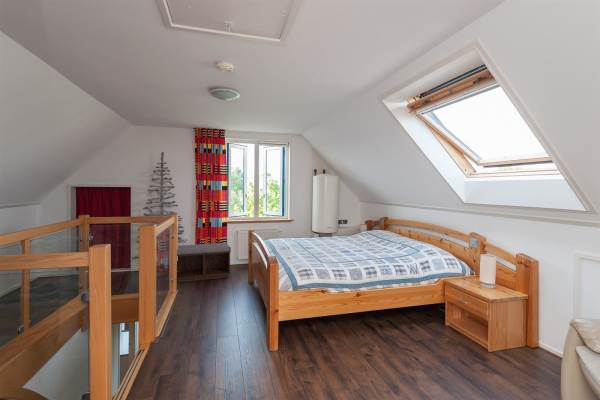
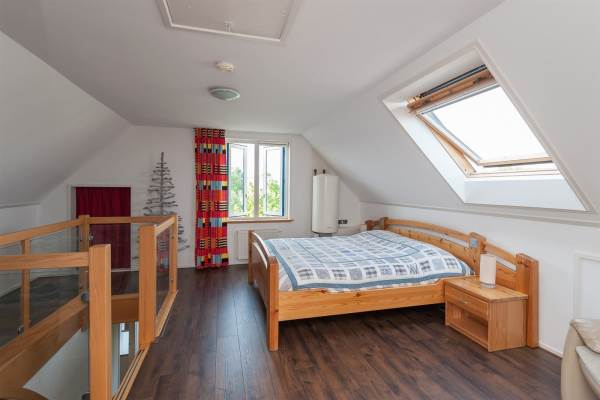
- bench [176,242,232,283]
